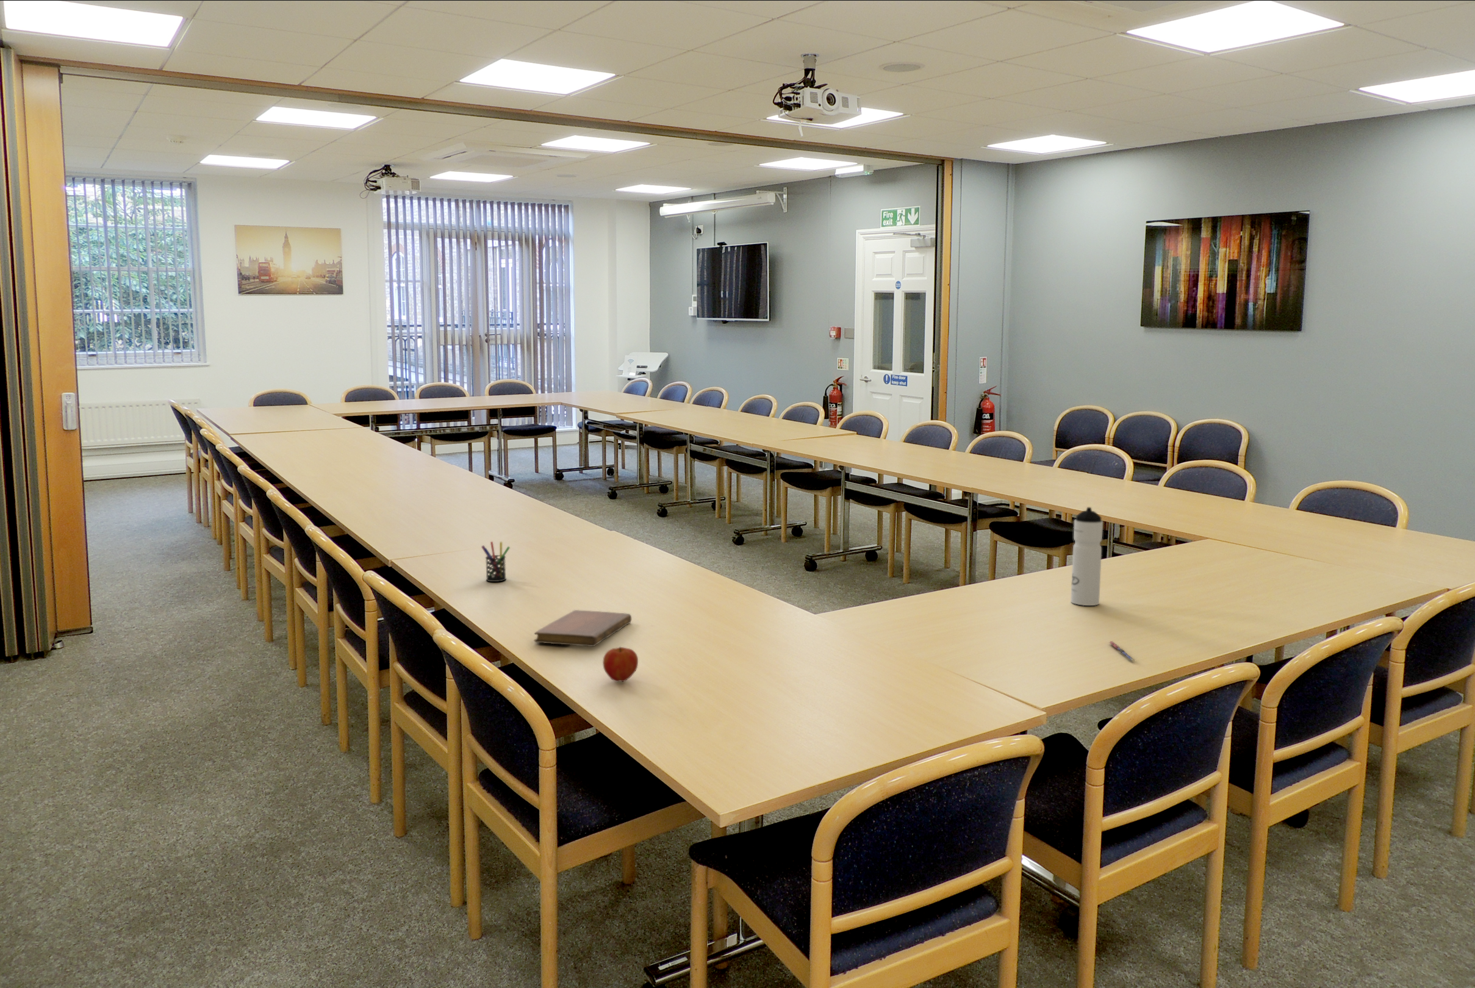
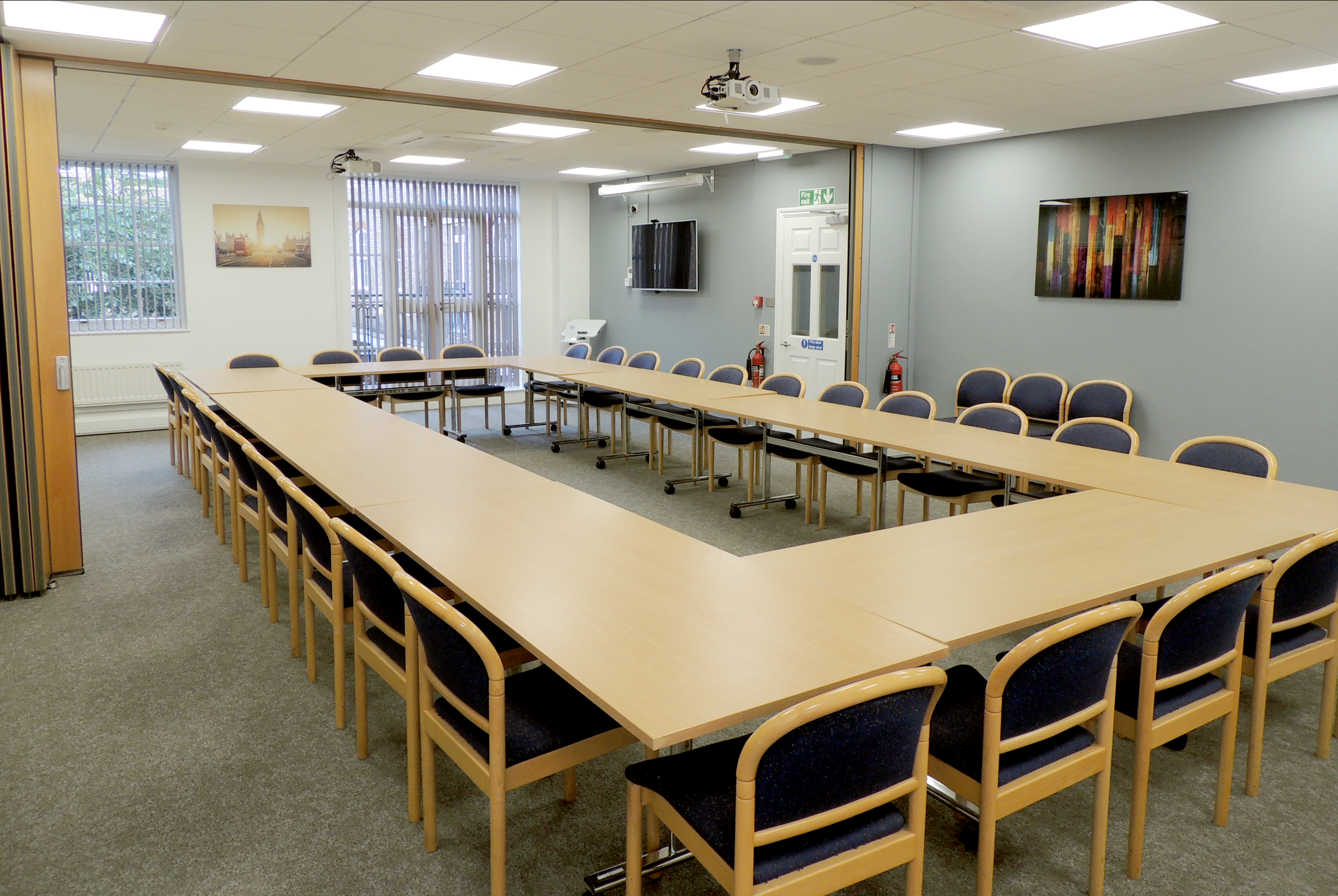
- pen [1108,641,1134,662]
- water bottle [1070,507,1103,606]
- apple [602,646,638,683]
- notebook [534,610,632,647]
- pen holder [481,541,510,582]
